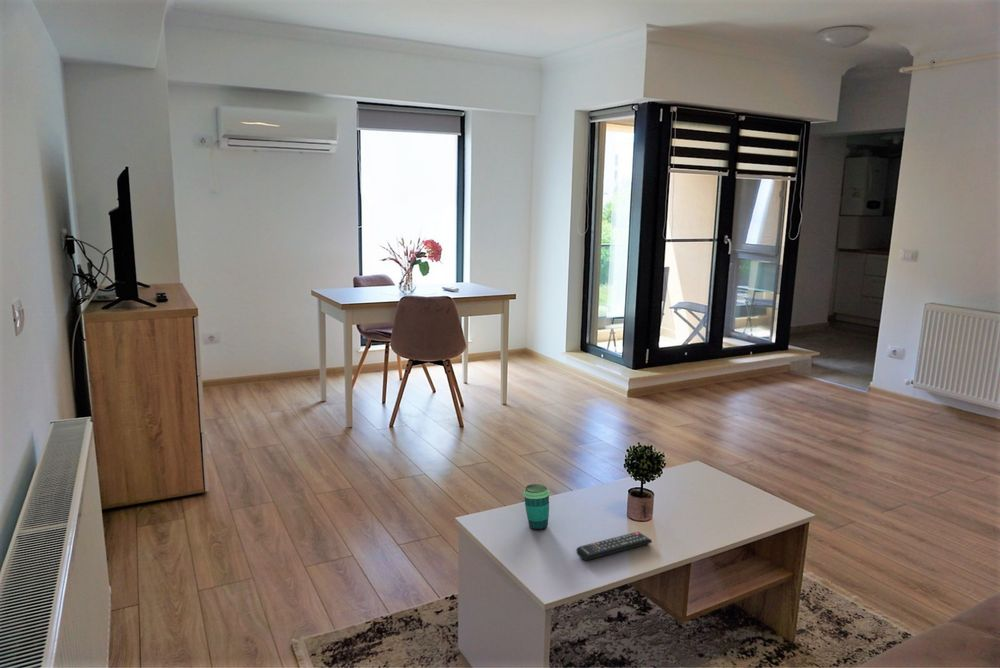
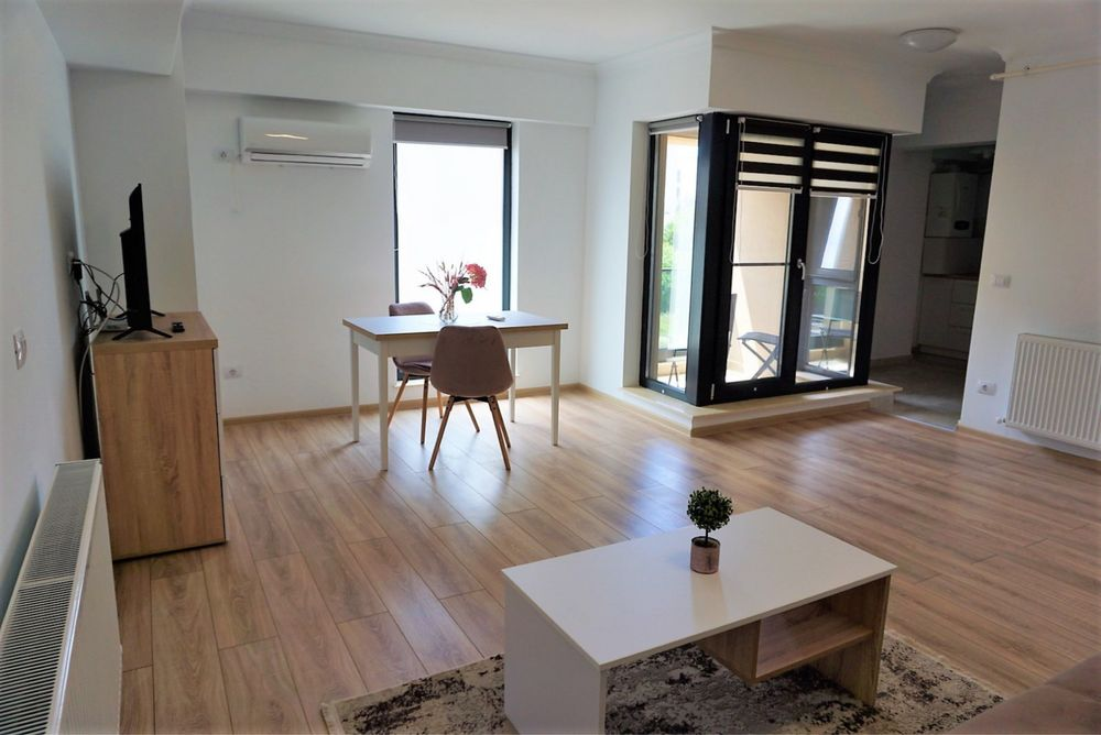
- remote control [576,531,653,561]
- cup [522,483,551,531]
